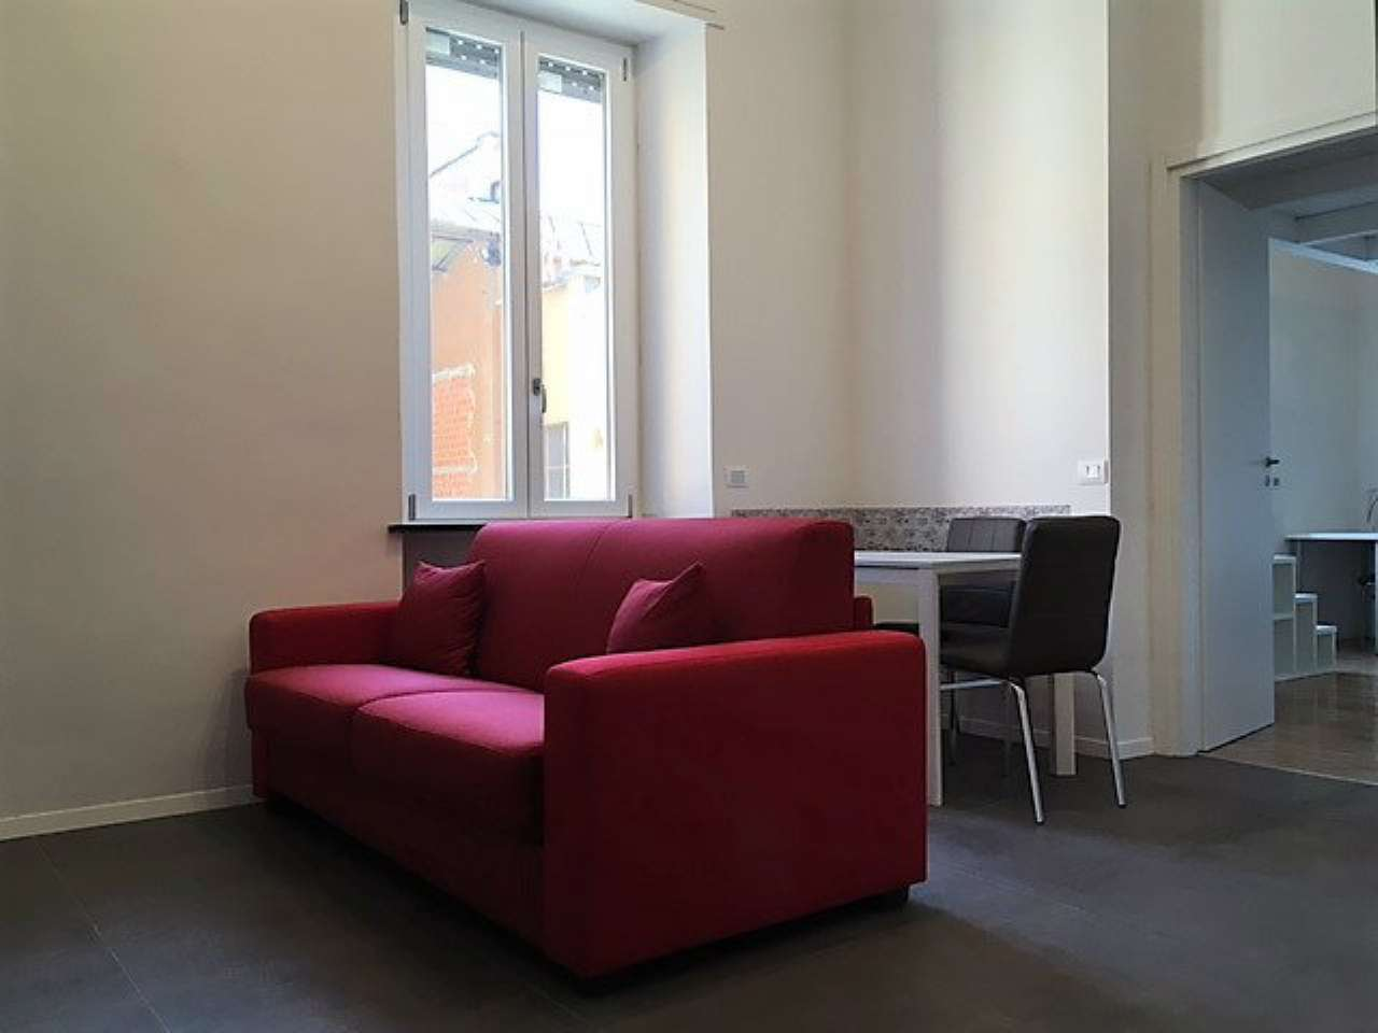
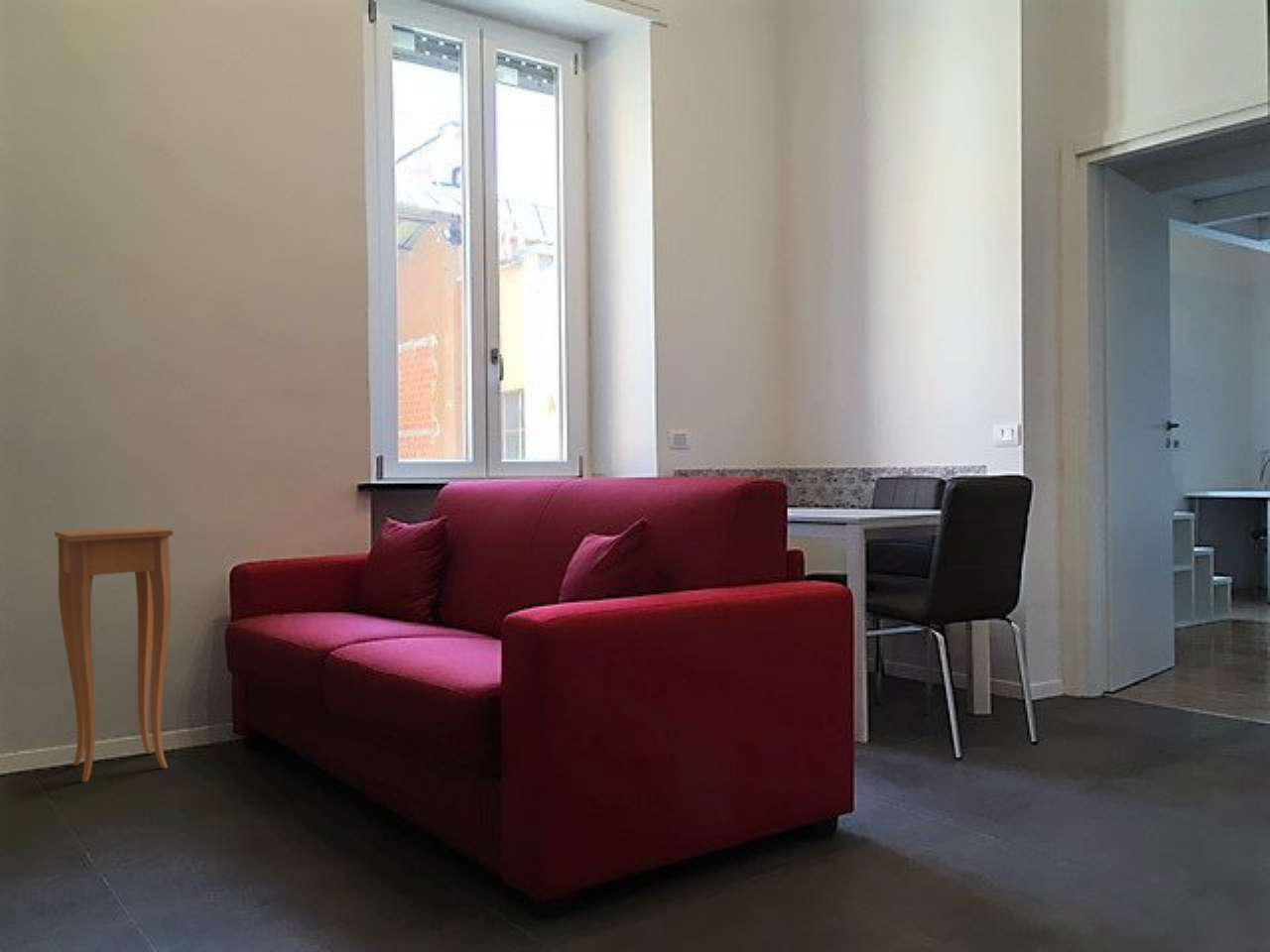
+ side table [54,526,175,782]
